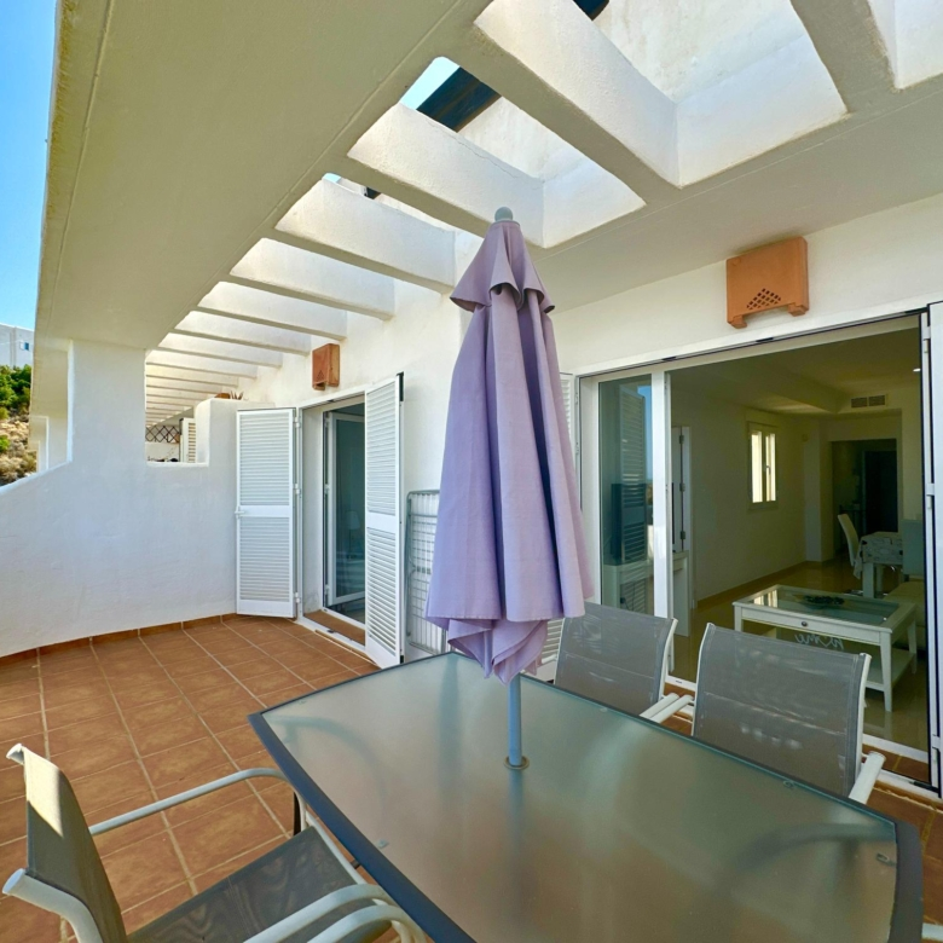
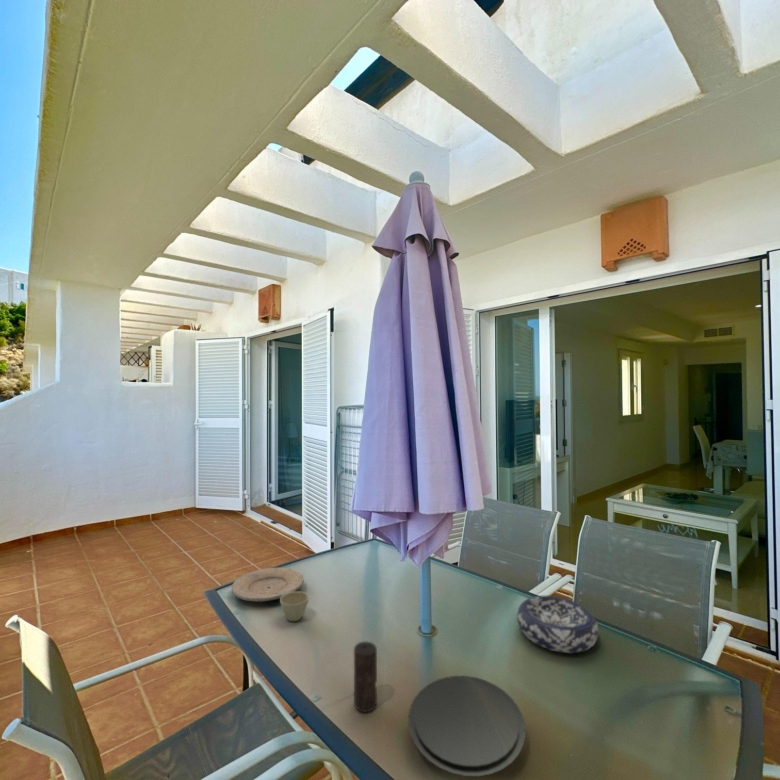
+ candle [353,640,378,713]
+ decorative bowl [516,595,600,654]
+ plate [407,675,526,777]
+ plate [231,567,305,602]
+ flower pot [279,590,310,622]
